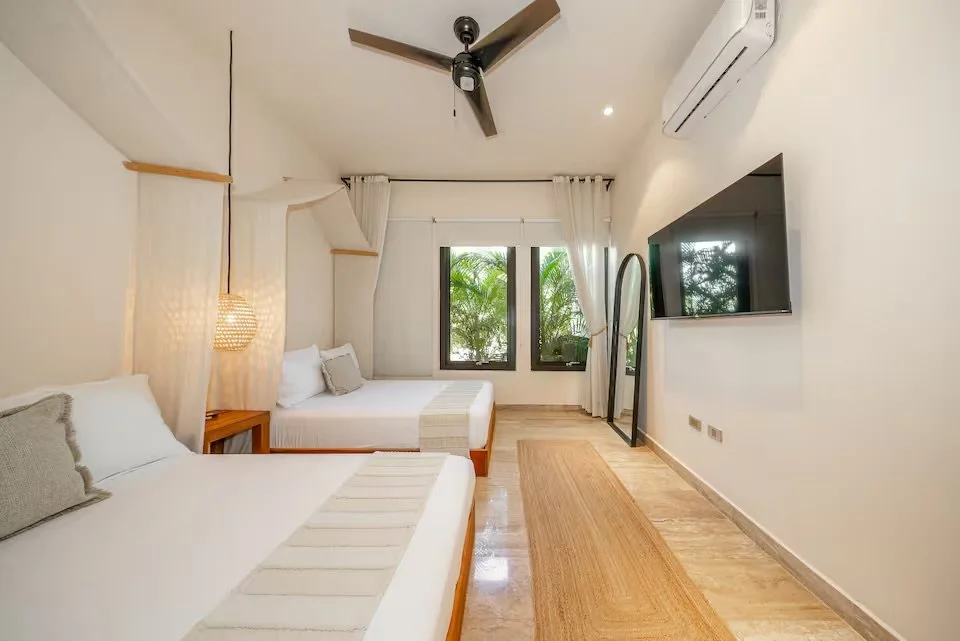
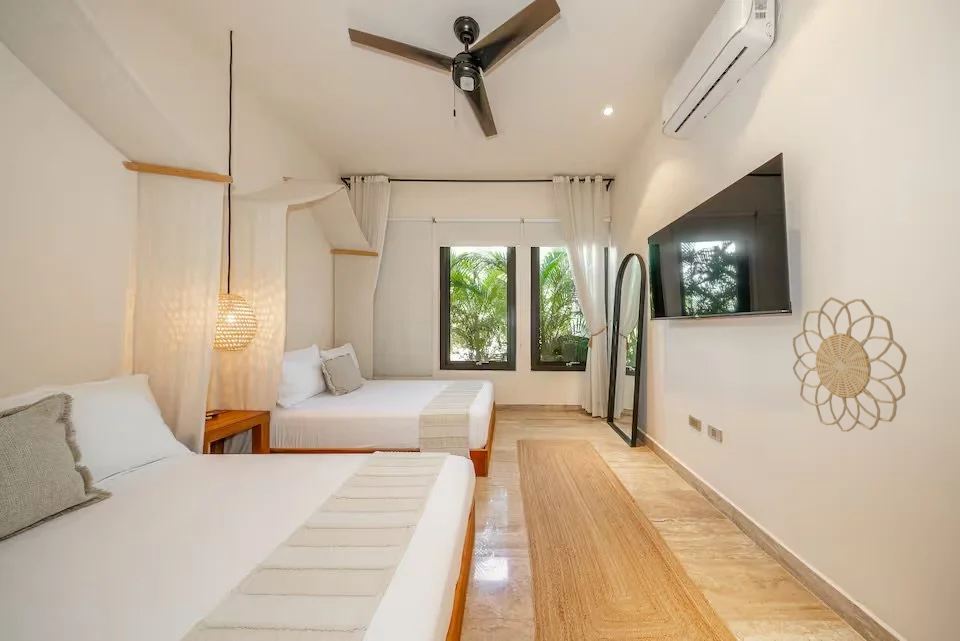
+ decorative wall piece [792,296,908,432]
